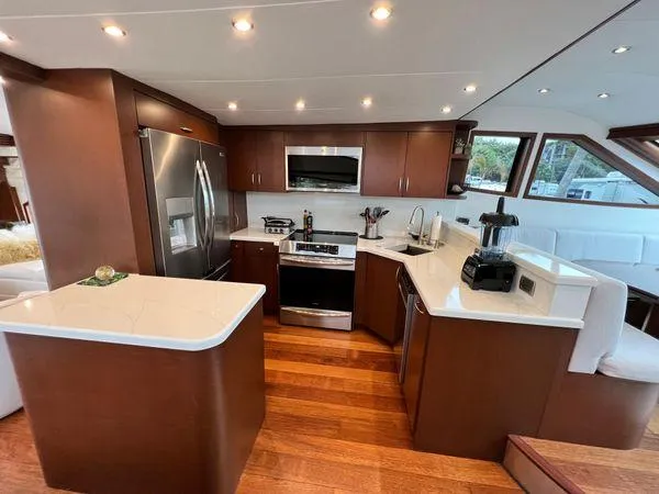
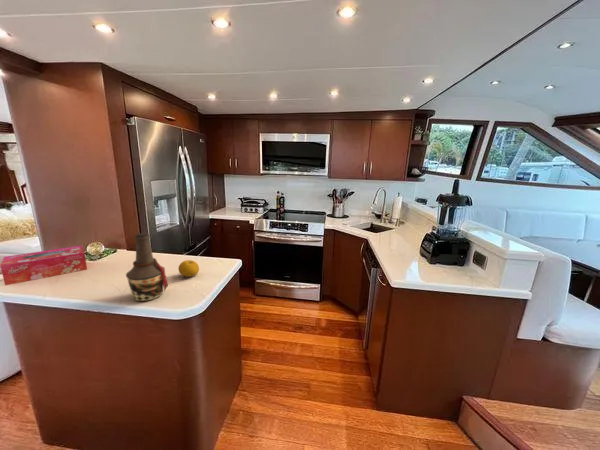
+ bottle [125,232,169,302]
+ fruit [178,259,200,278]
+ tissue box [0,245,88,286]
